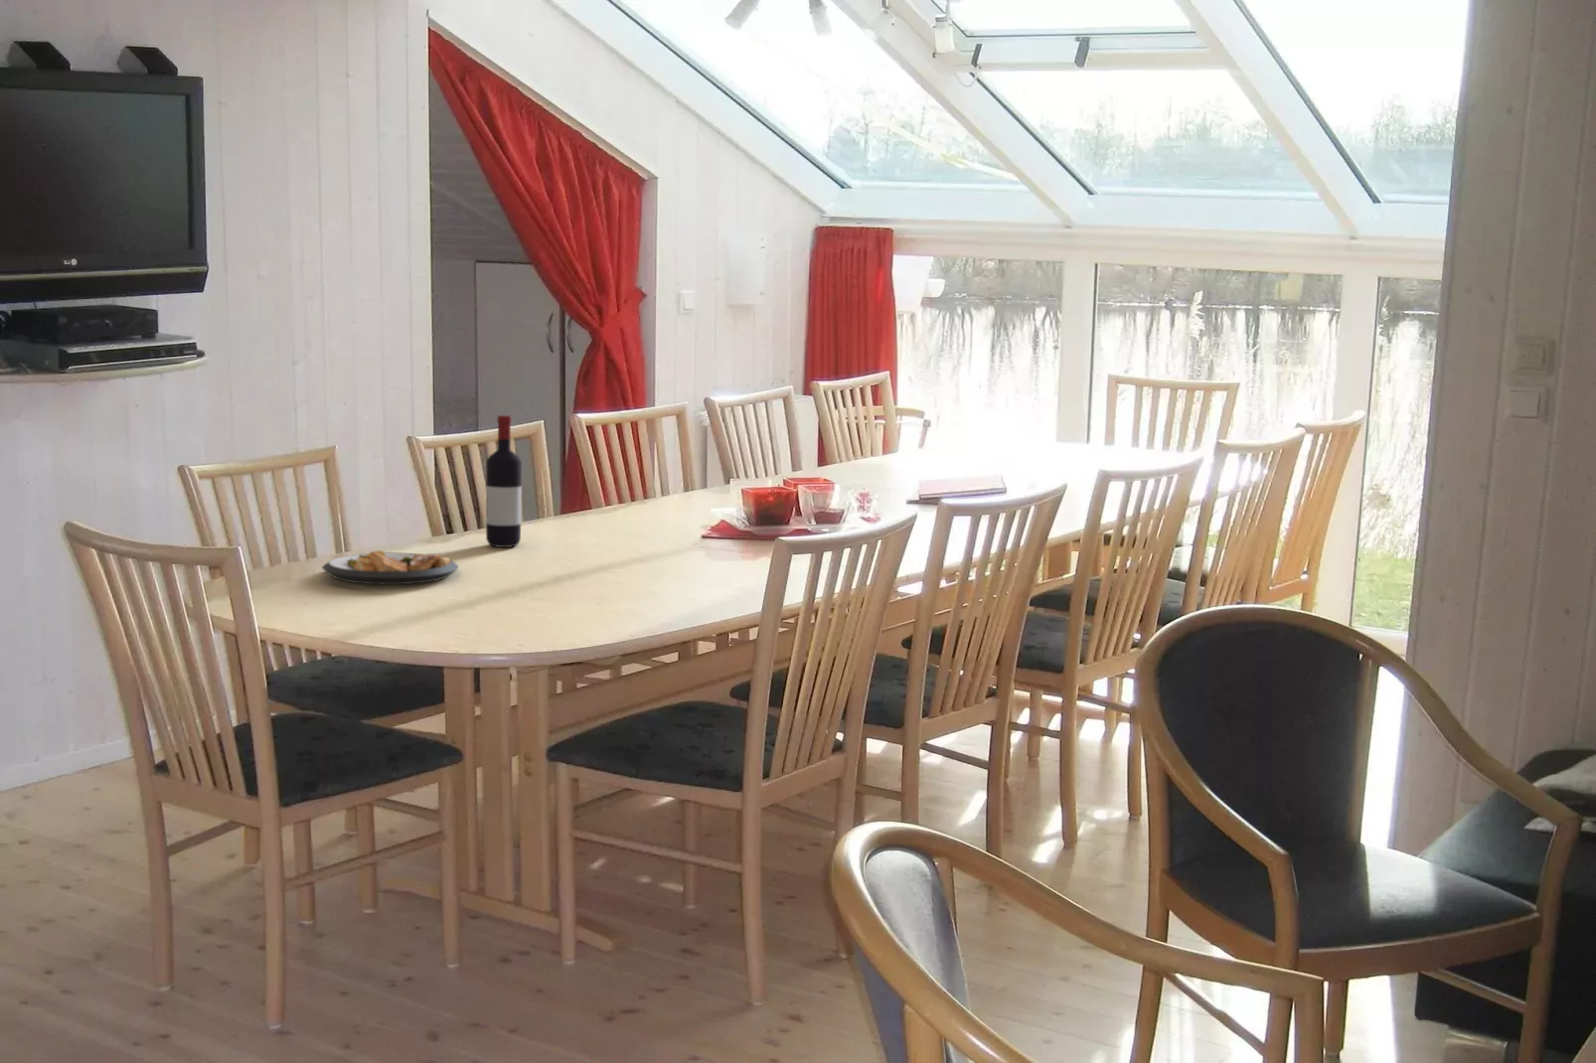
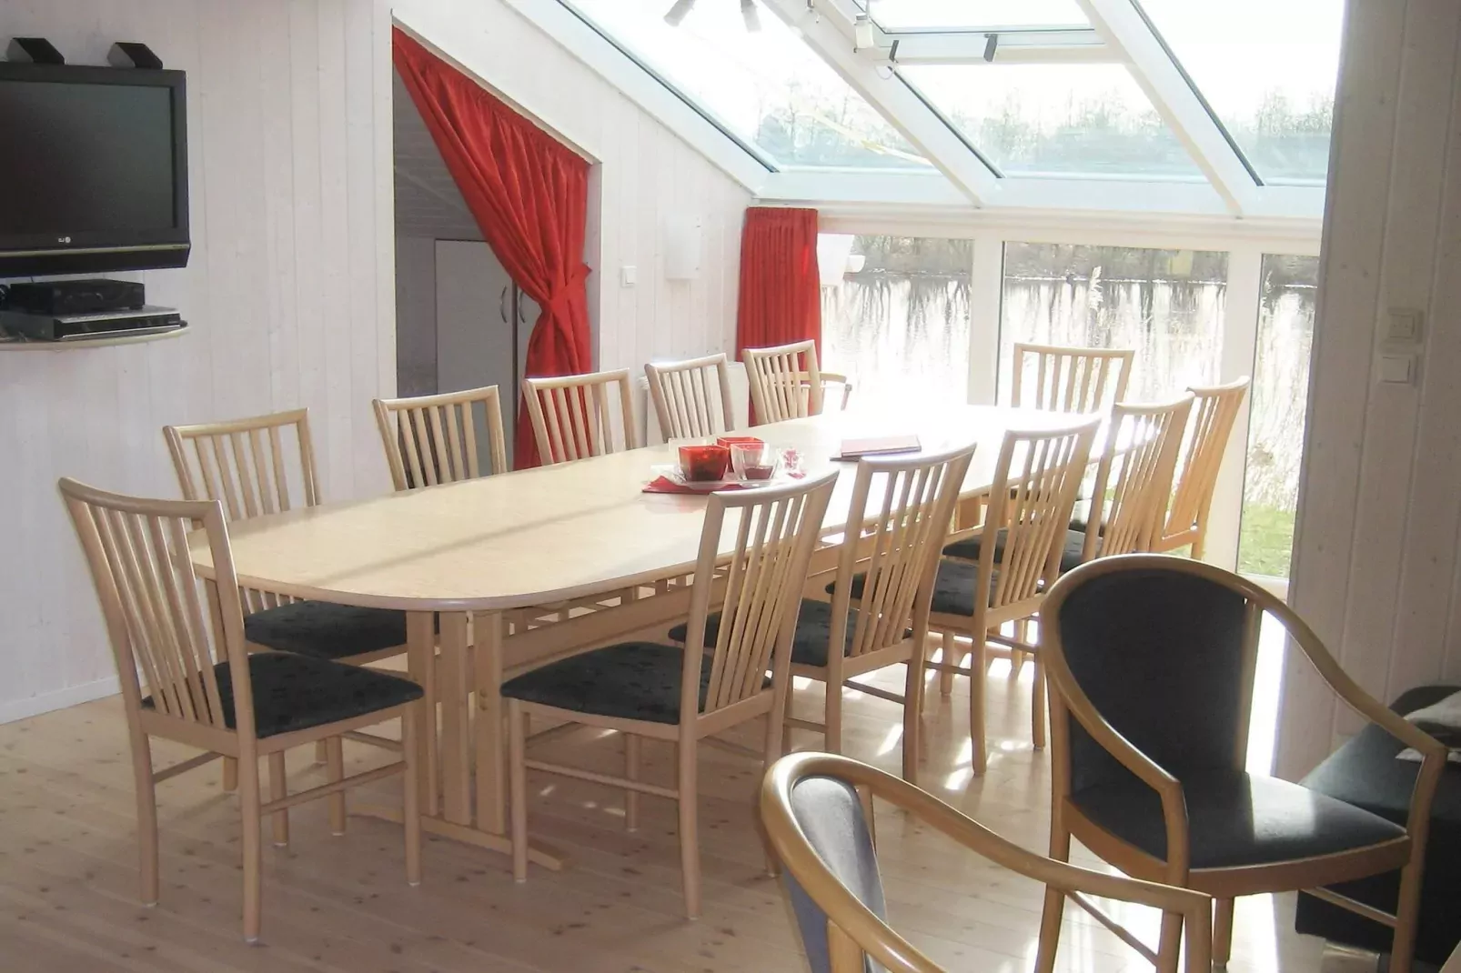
- plate [322,549,460,585]
- wine bottle [485,414,523,548]
